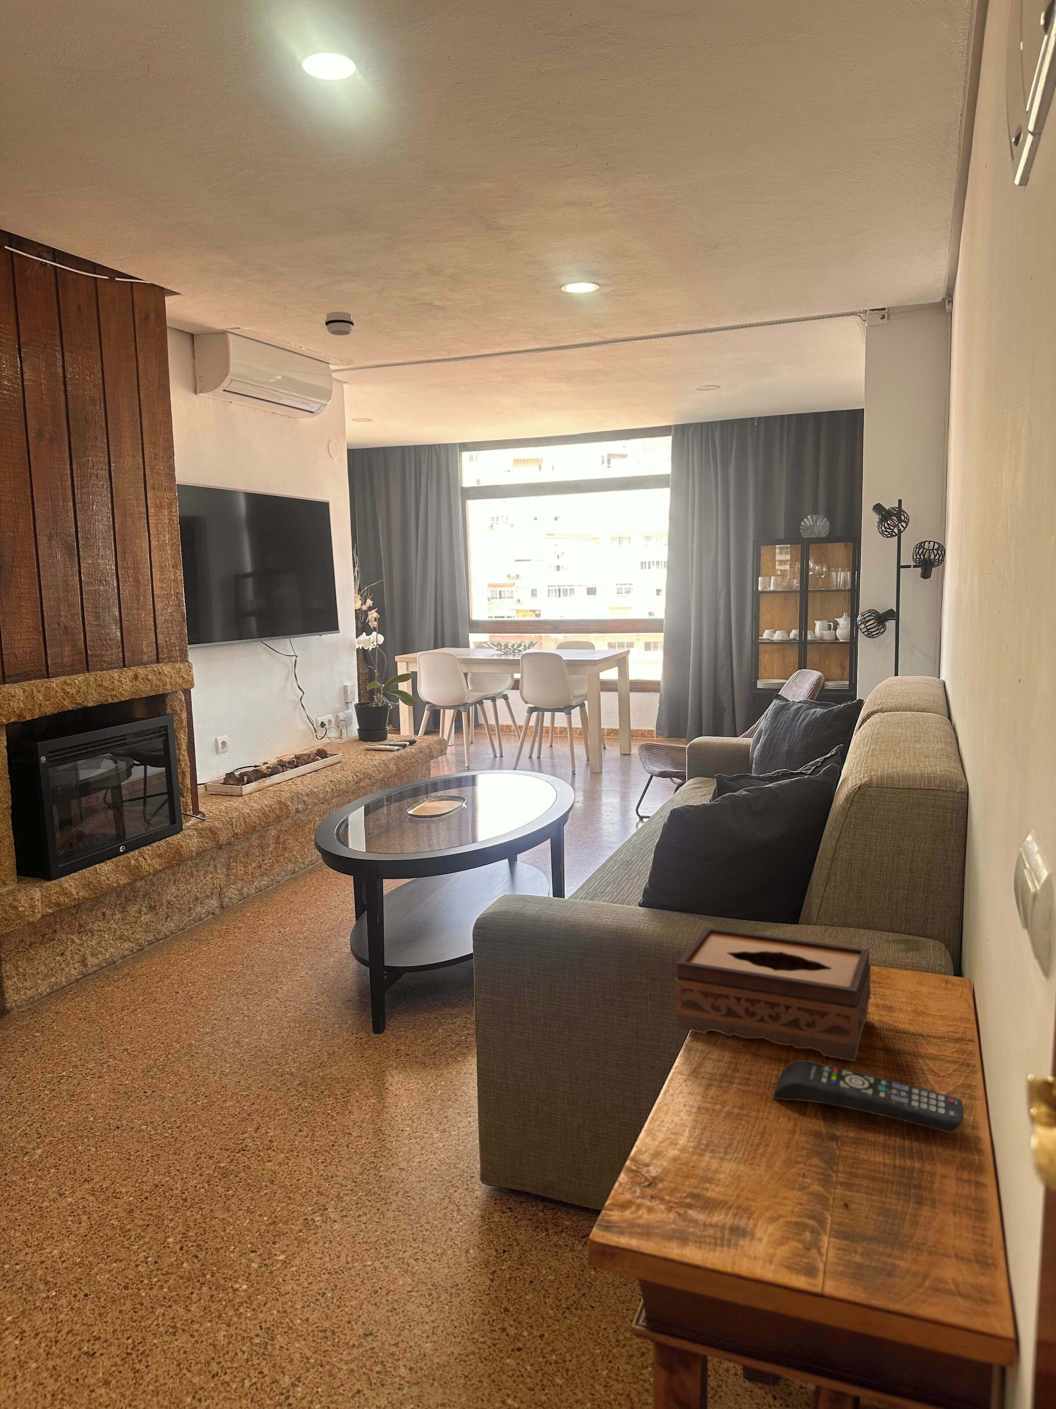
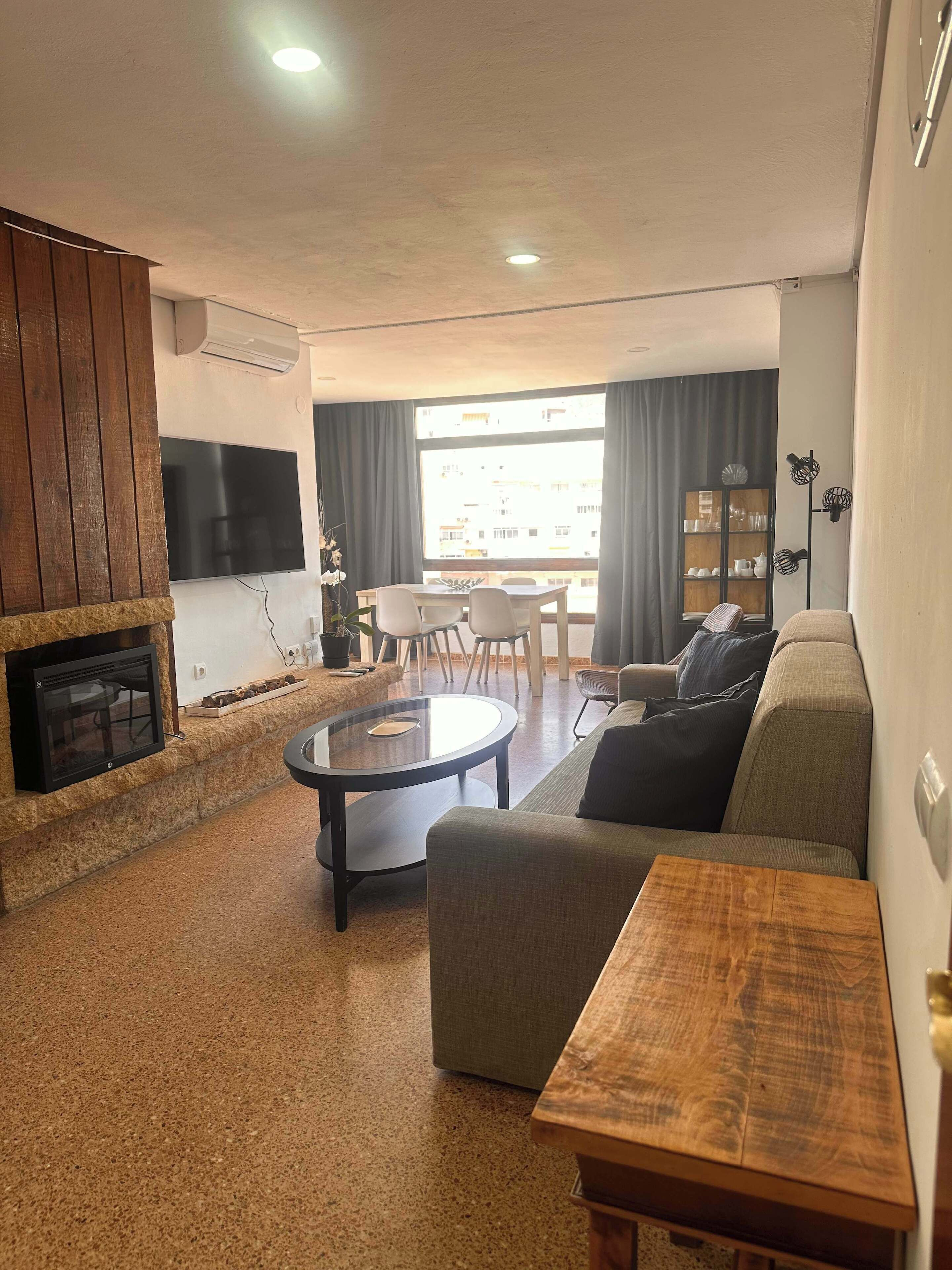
- remote control [772,1060,964,1133]
- tissue box [674,926,871,1062]
- smoke detector [325,312,355,336]
